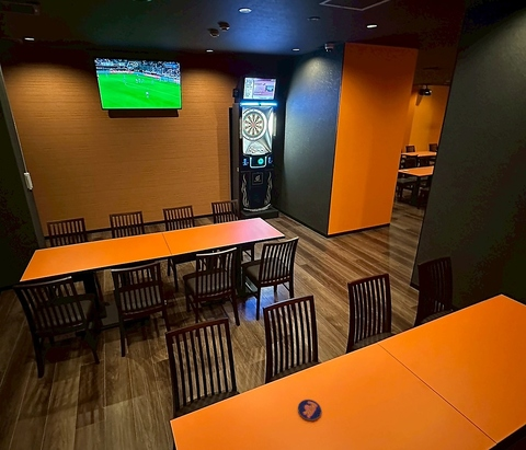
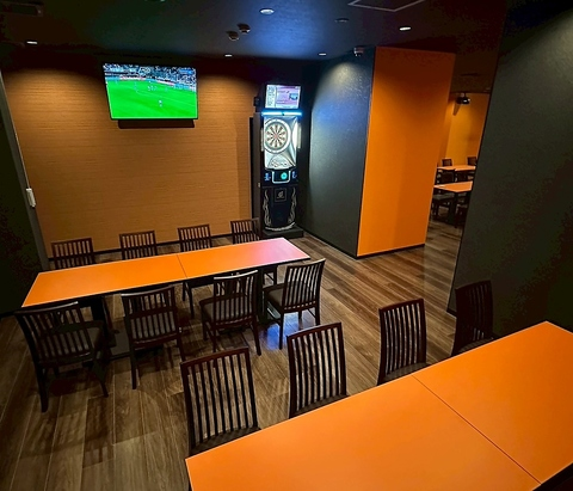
- coaster [297,399,322,422]
